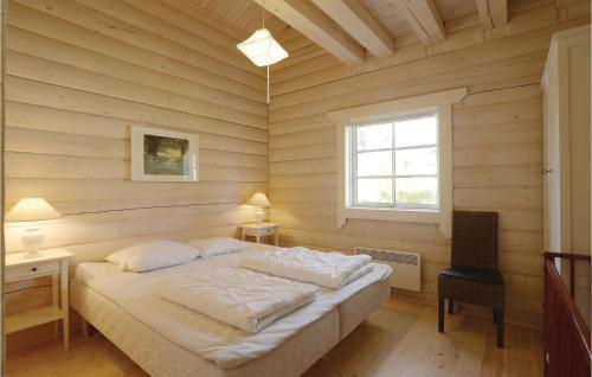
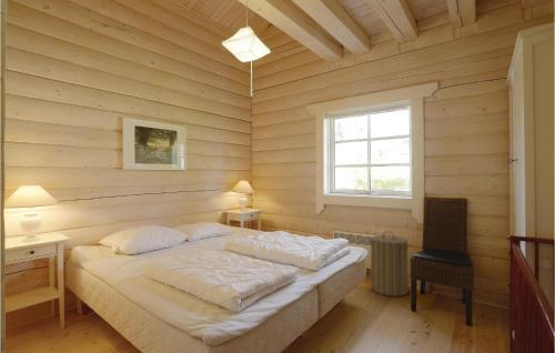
+ laundry hamper [366,230,413,297]
